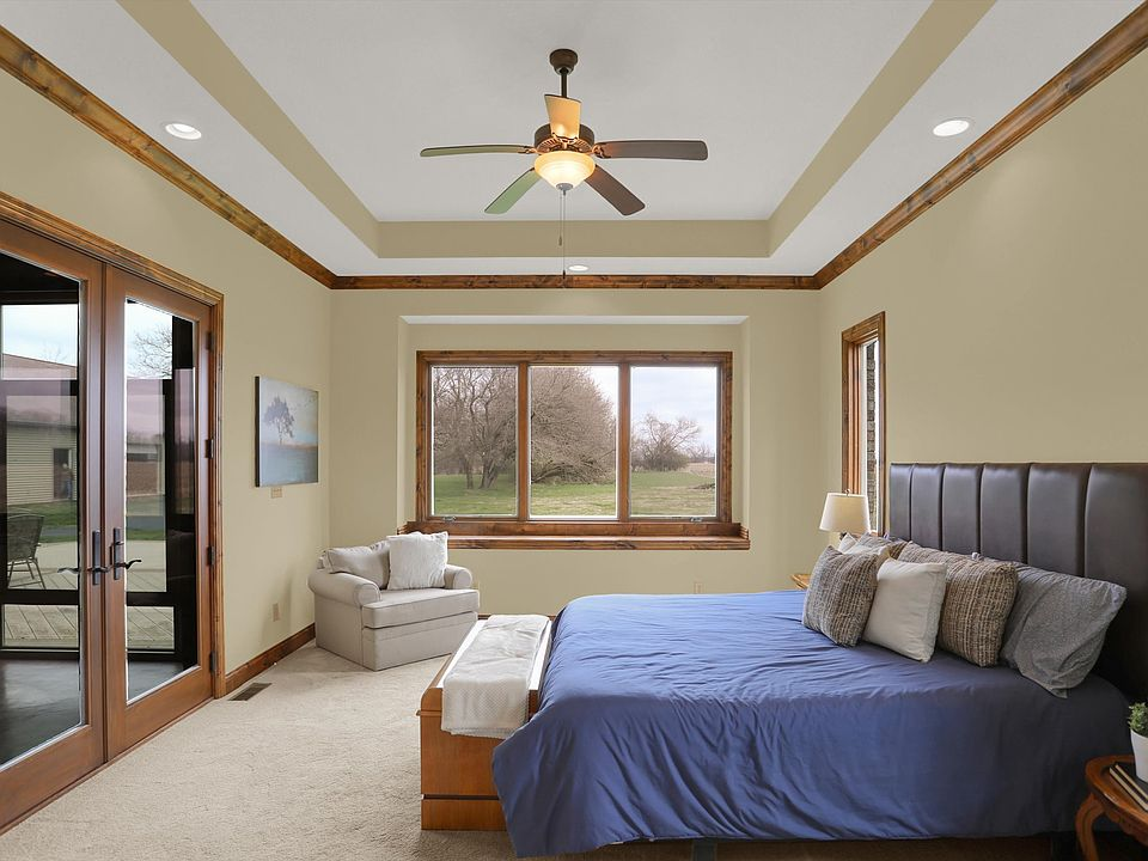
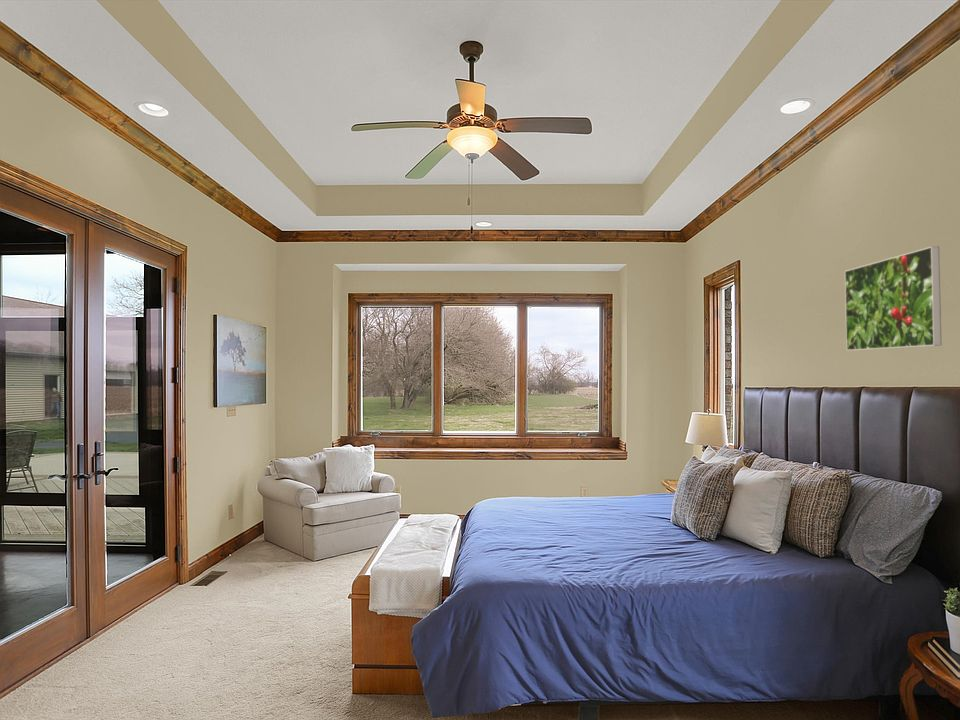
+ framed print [844,245,943,352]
